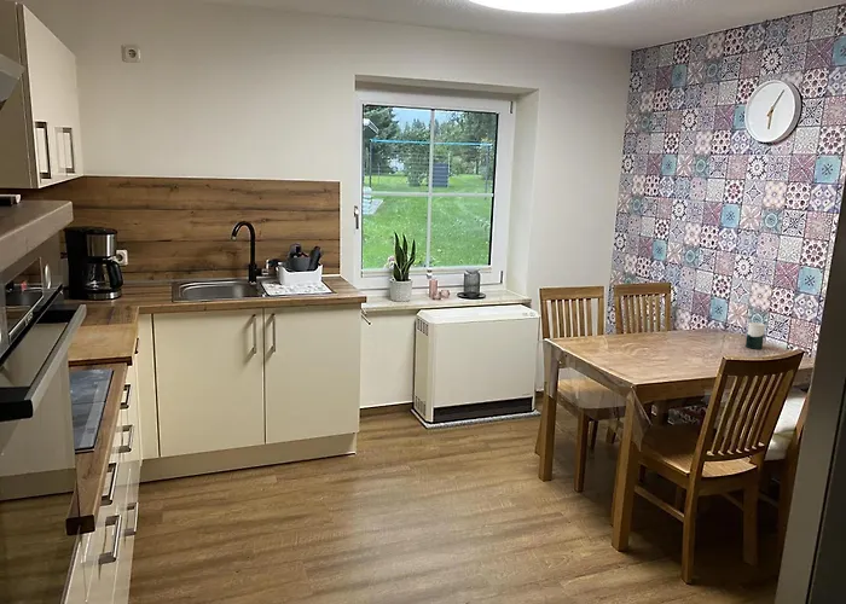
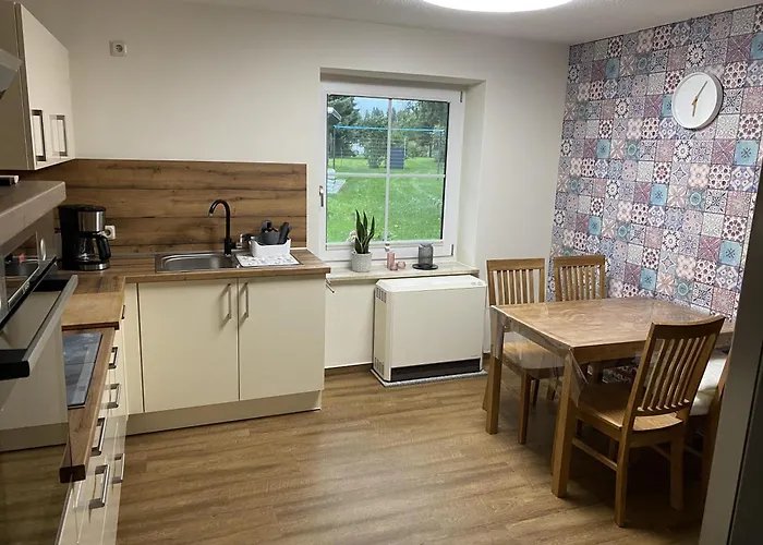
- cup [744,321,766,350]
